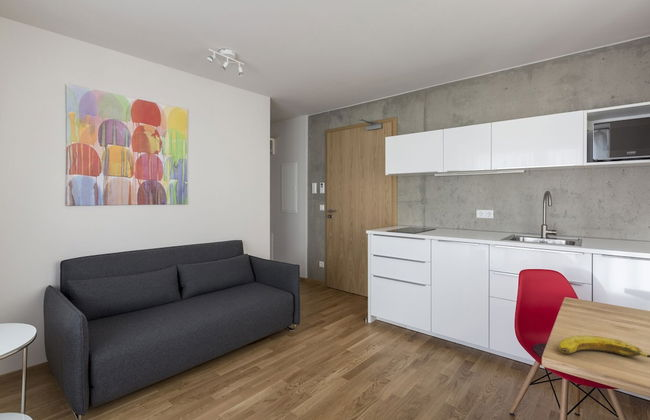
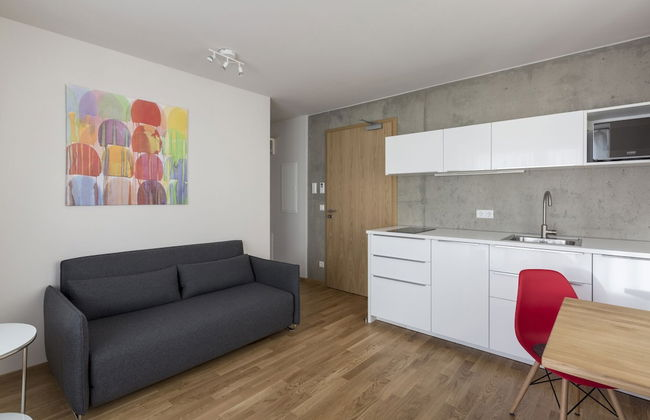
- banana [558,334,650,359]
